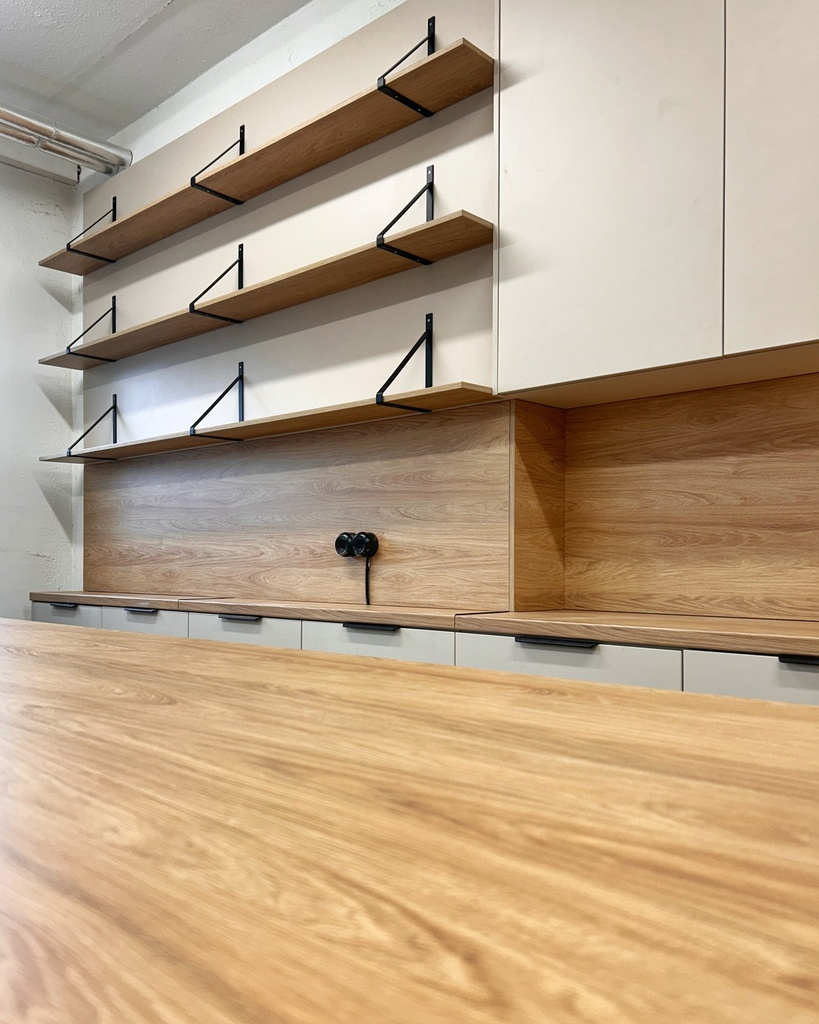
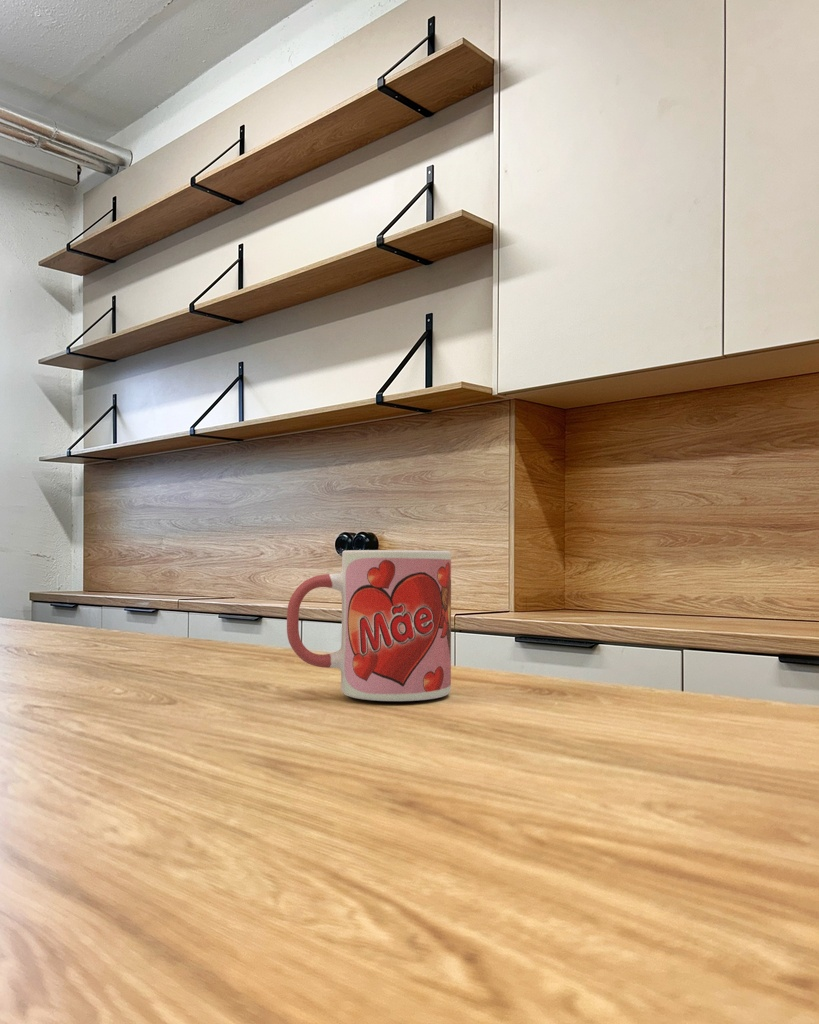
+ mug [286,549,452,702]
